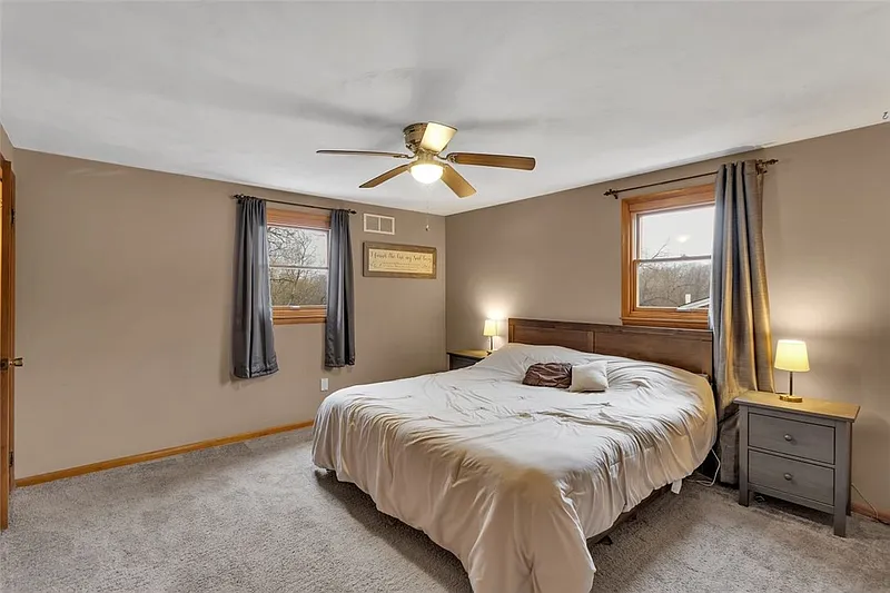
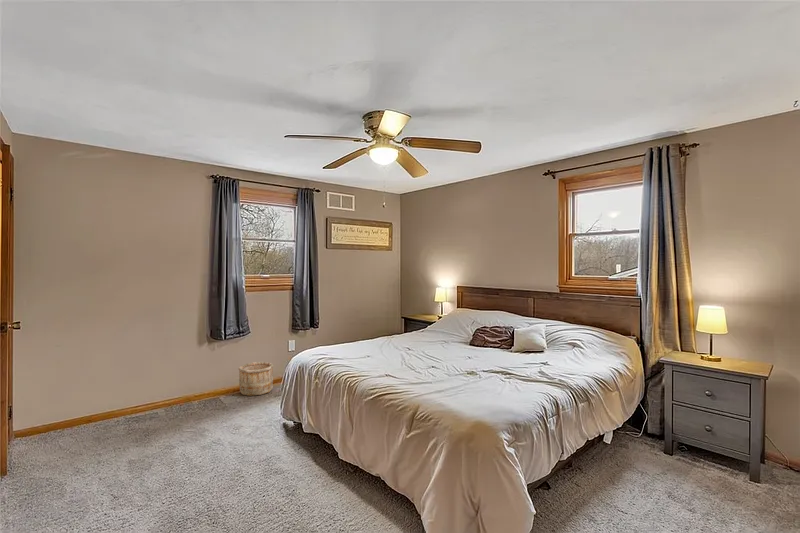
+ wooden bucket [237,361,275,397]
